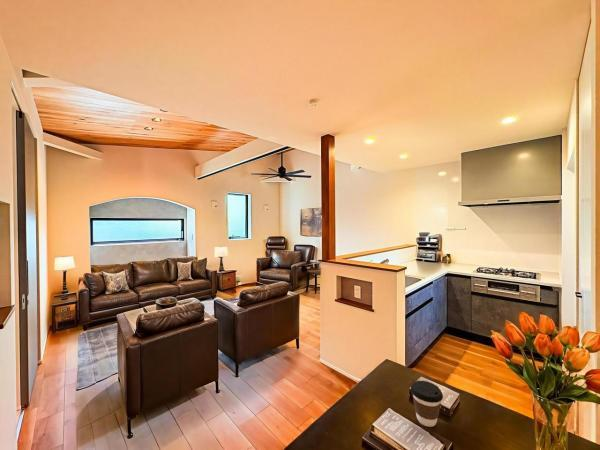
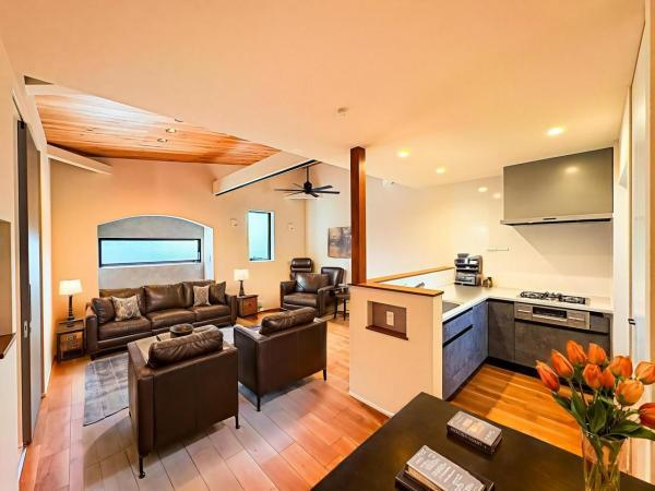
- coffee cup [409,380,444,428]
